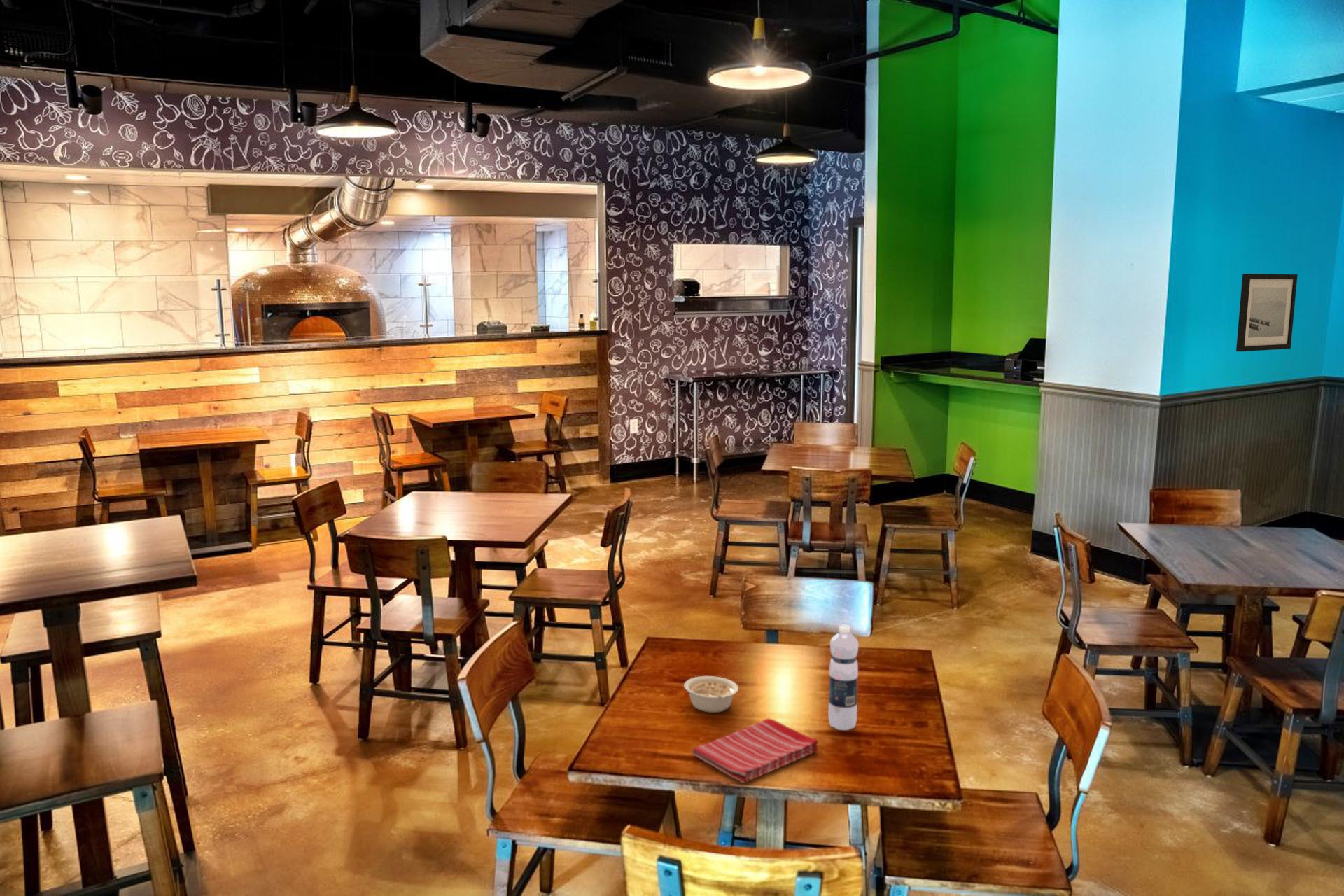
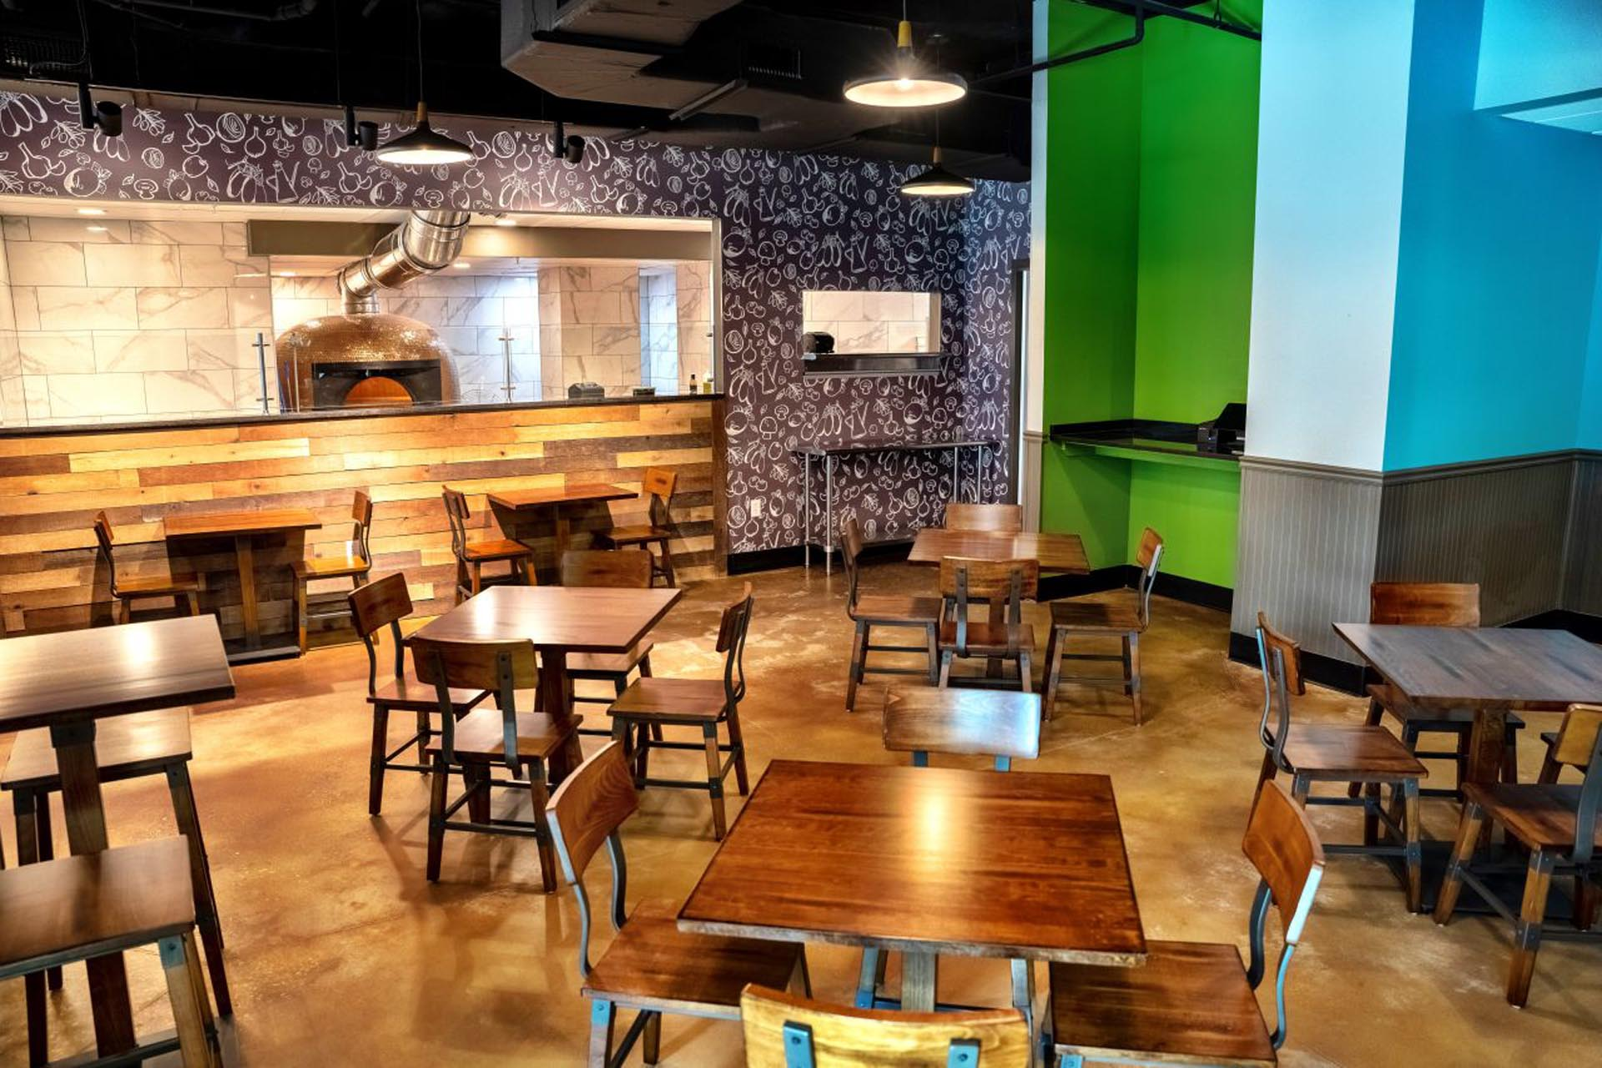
- legume [683,675,739,713]
- dish towel [691,717,819,784]
- wall art [1236,273,1299,352]
- water bottle [828,624,860,731]
